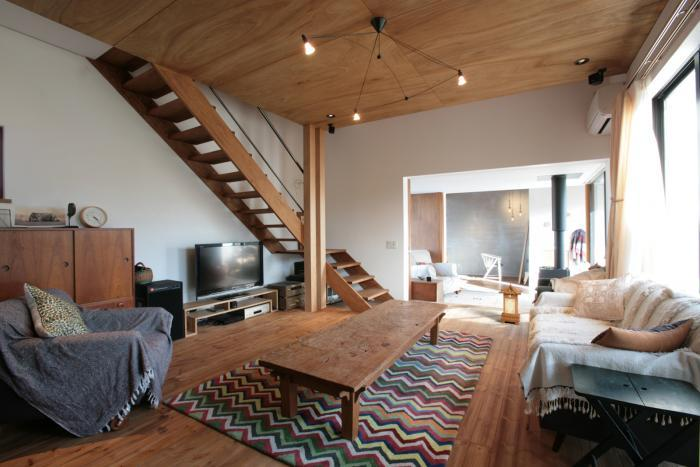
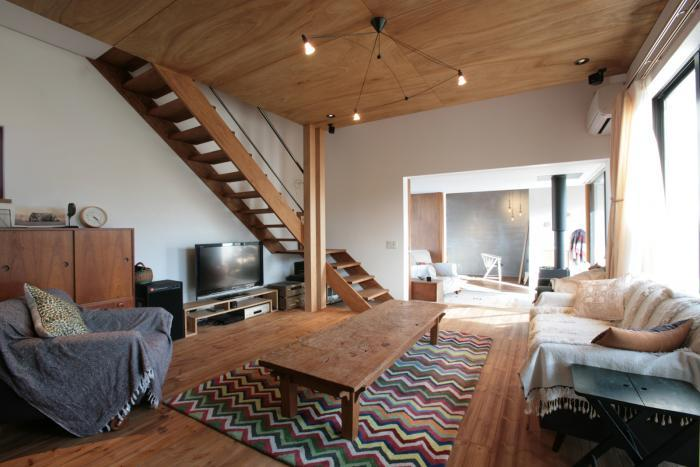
- lantern [498,283,523,326]
